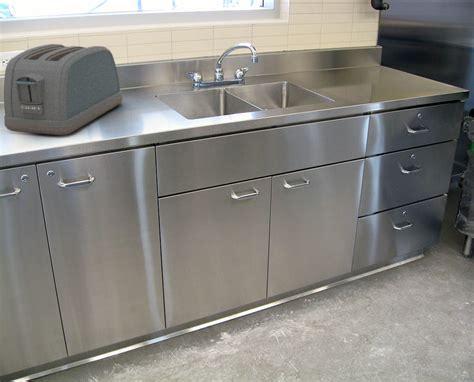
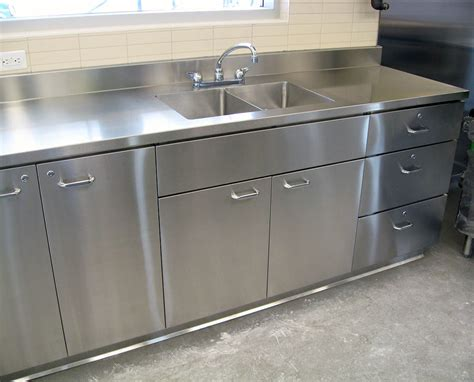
- toaster [3,43,123,136]
